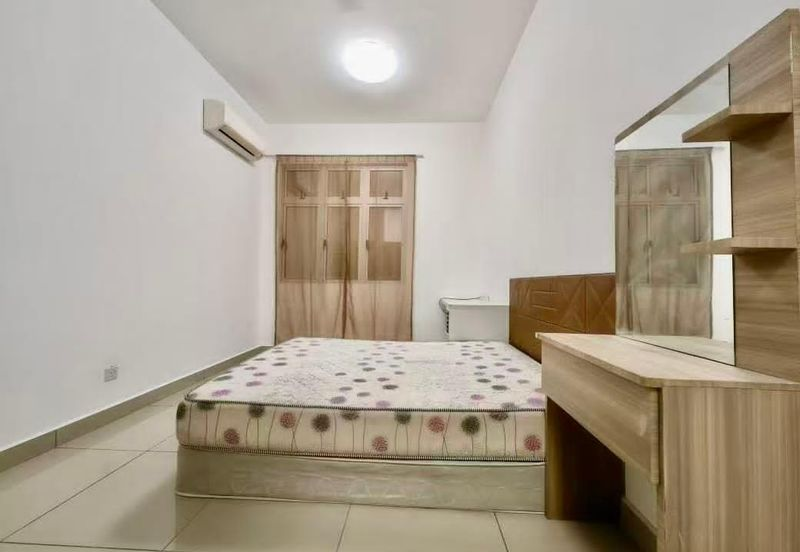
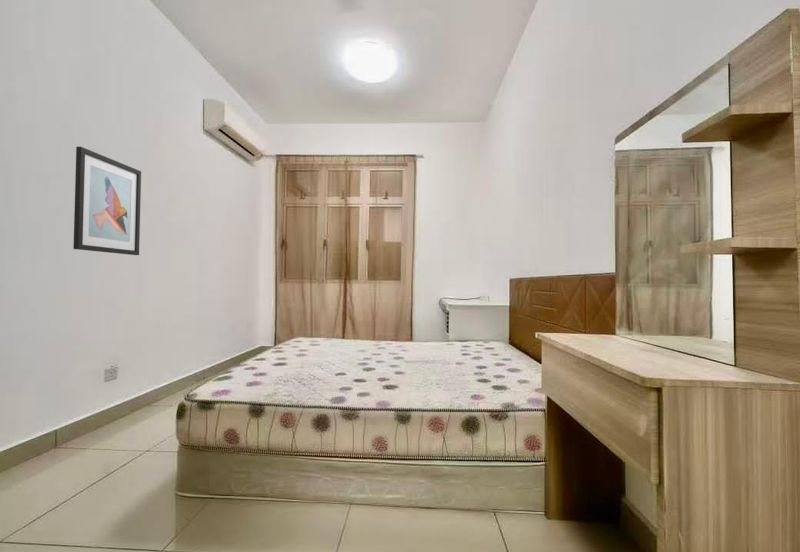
+ wall art [72,146,142,256]
